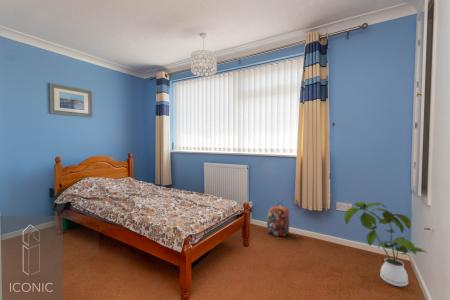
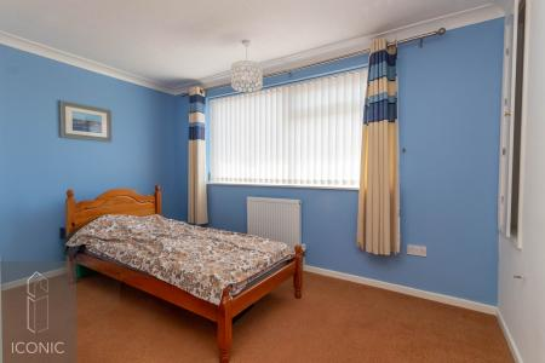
- backpack [266,201,290,237]
- house plant [343,201,428,287]
